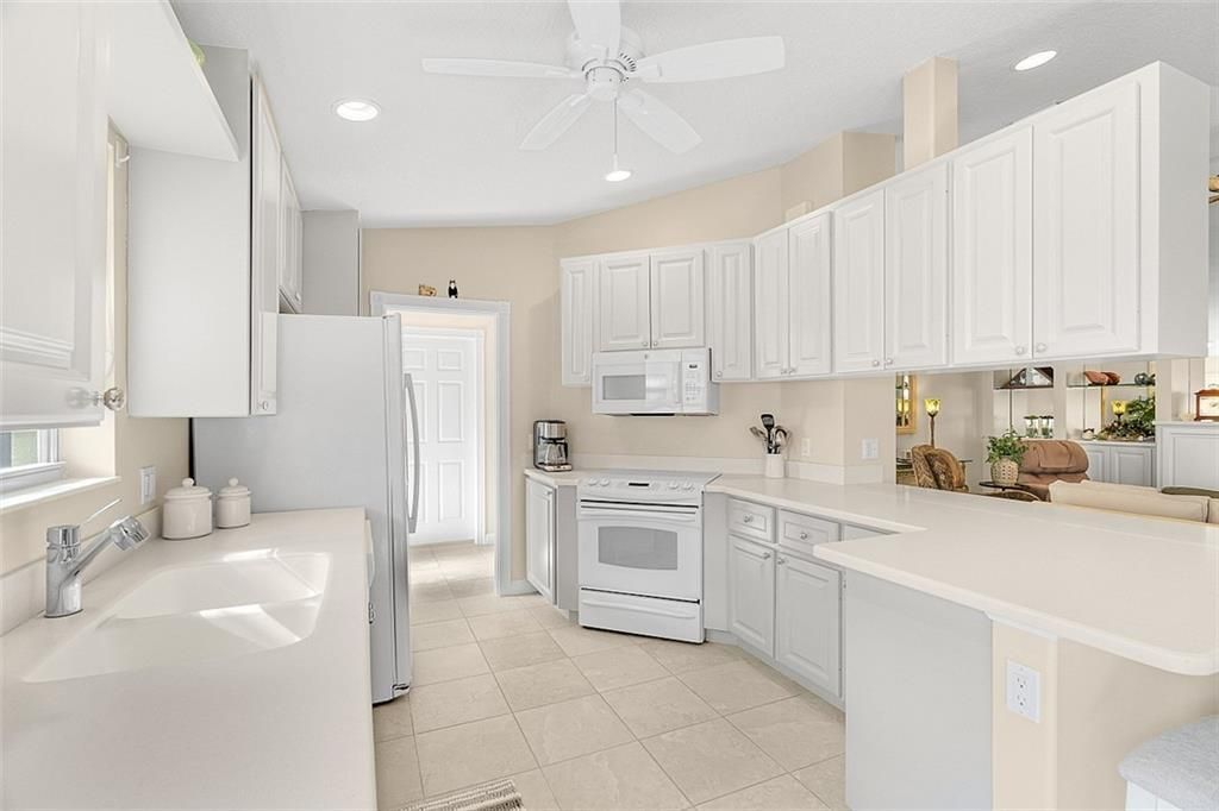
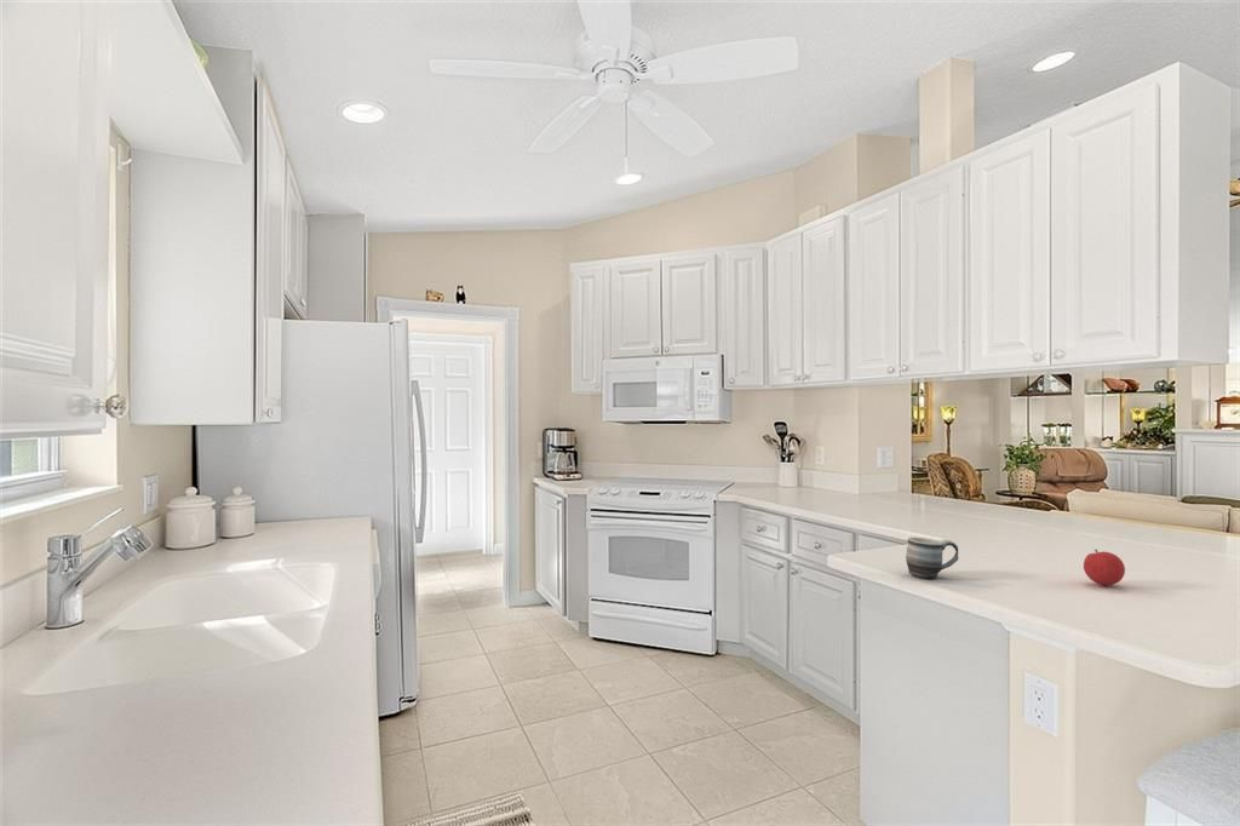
+ mug [905,537,959,580]
+ fruit [1083,549,1126,586]
